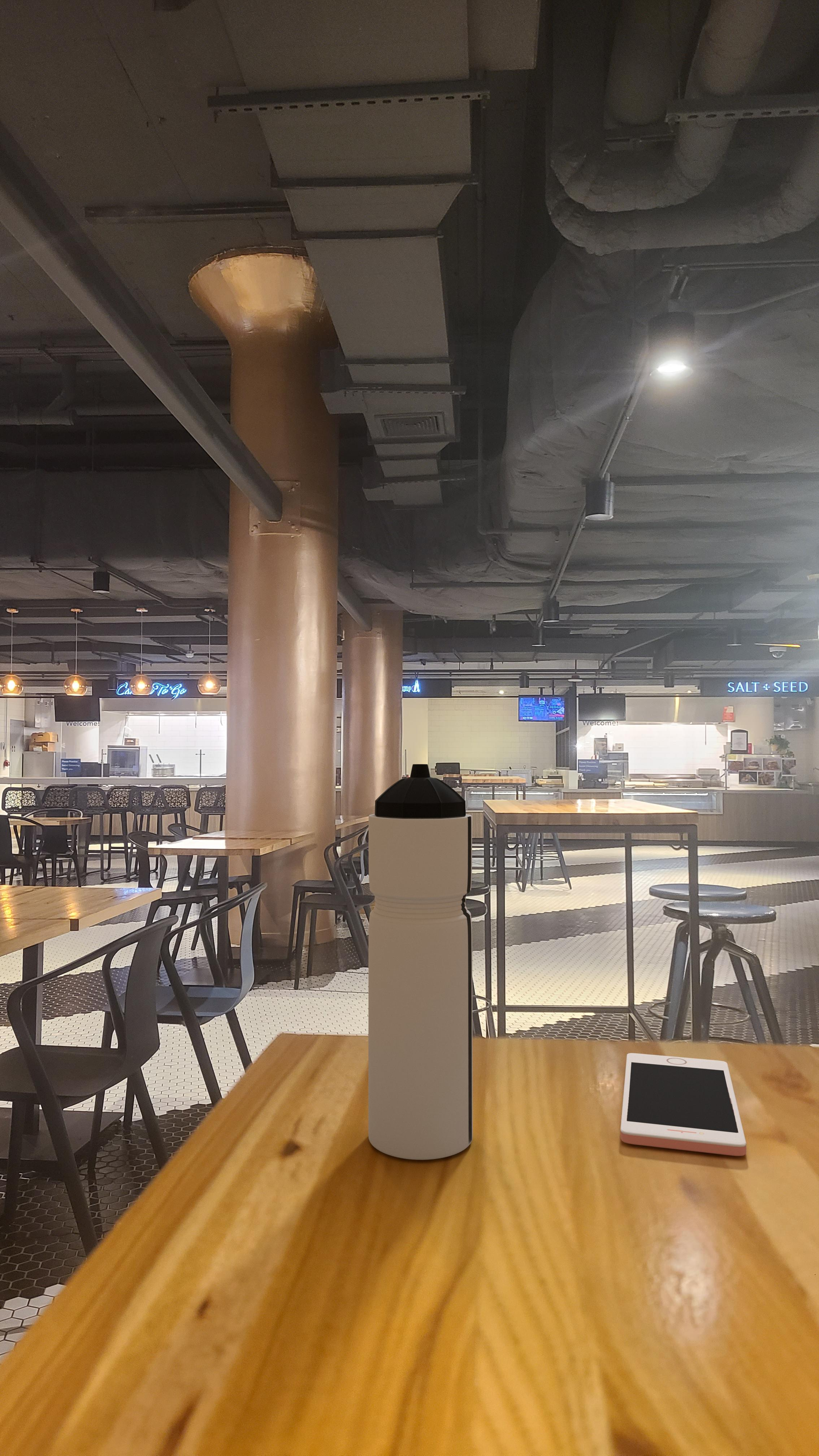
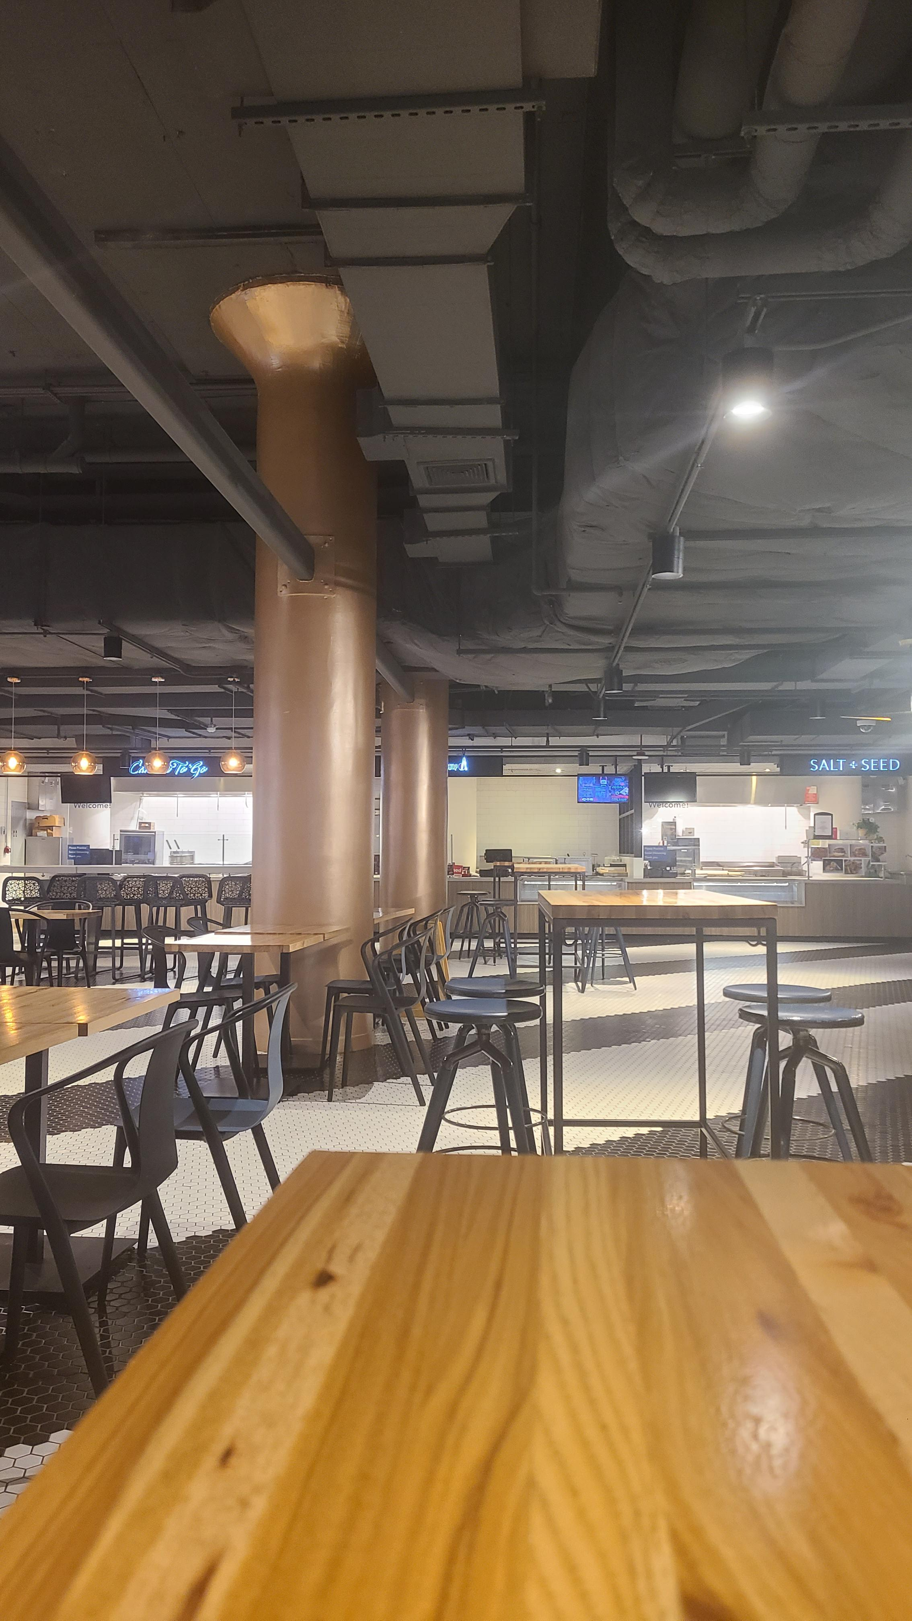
- water bottle [368,764,473,1160]
- cell phone [620,1053,747,1156]
